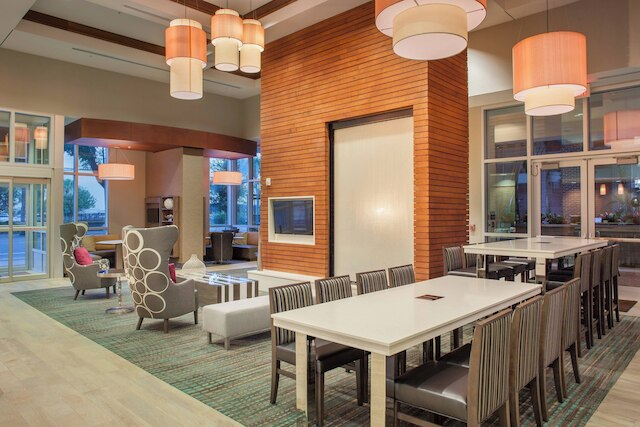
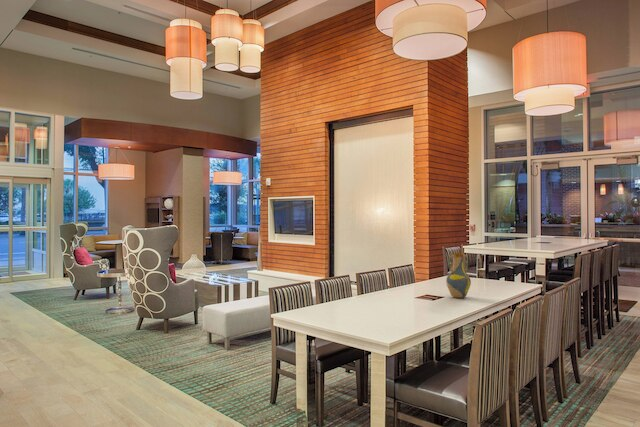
+ vase [445,253,472,299]
